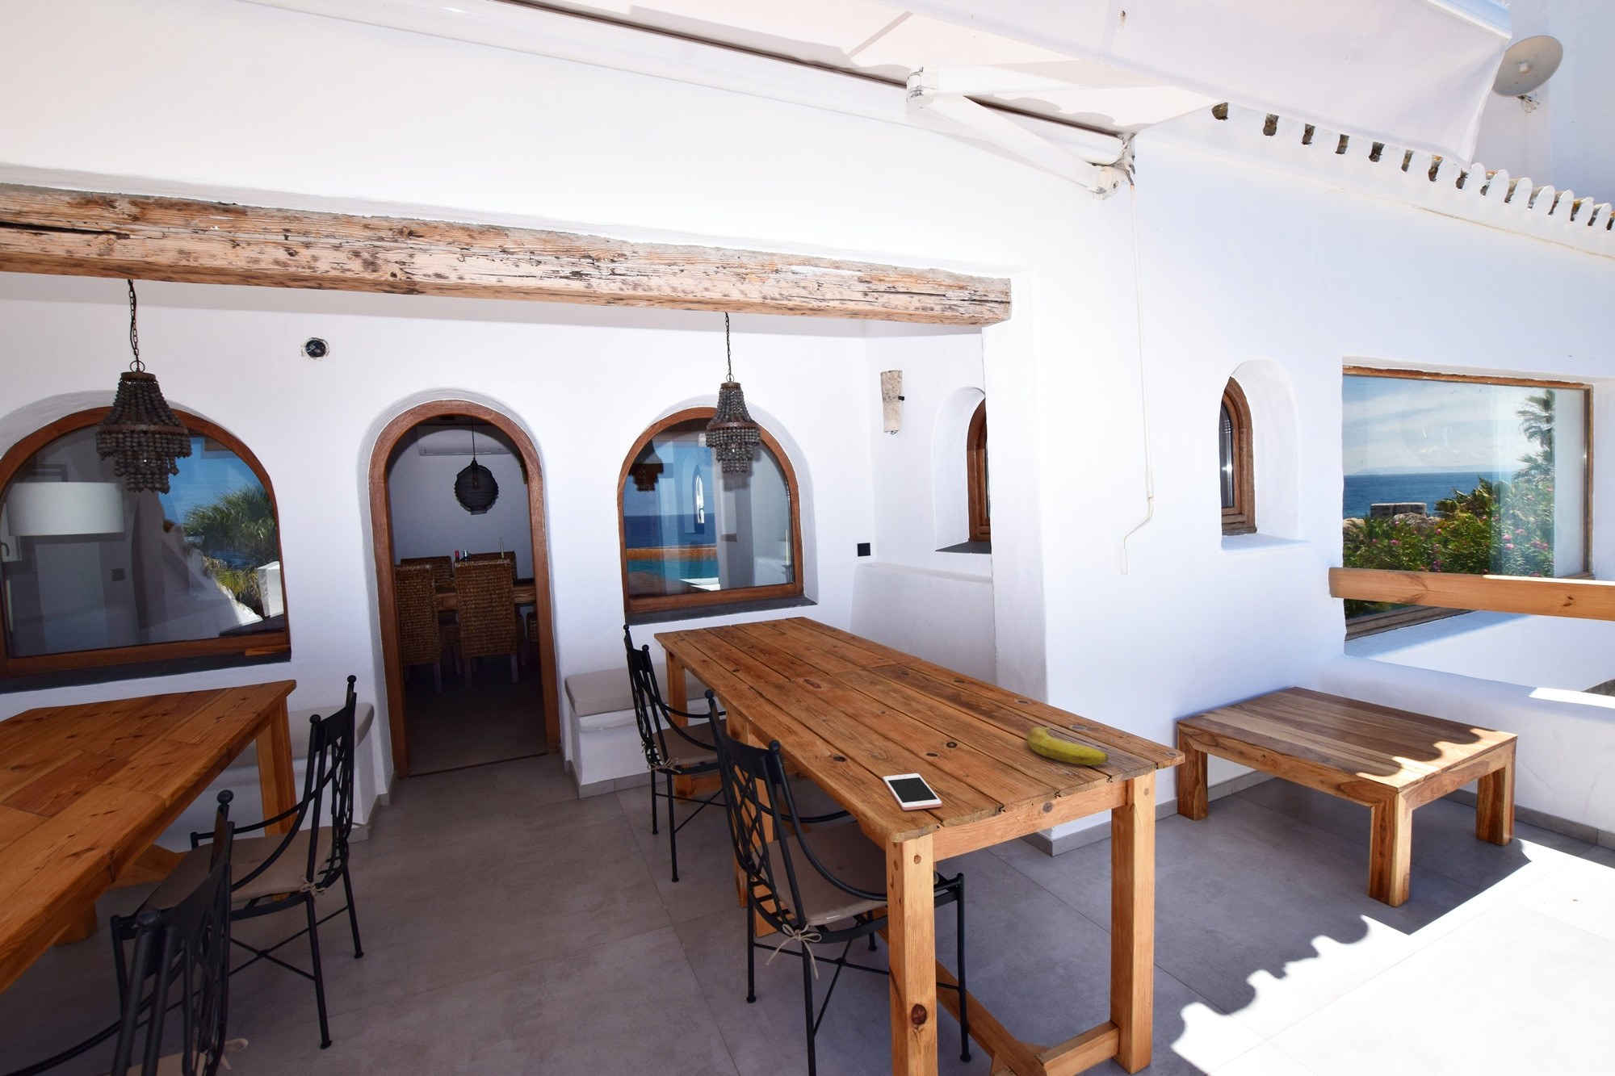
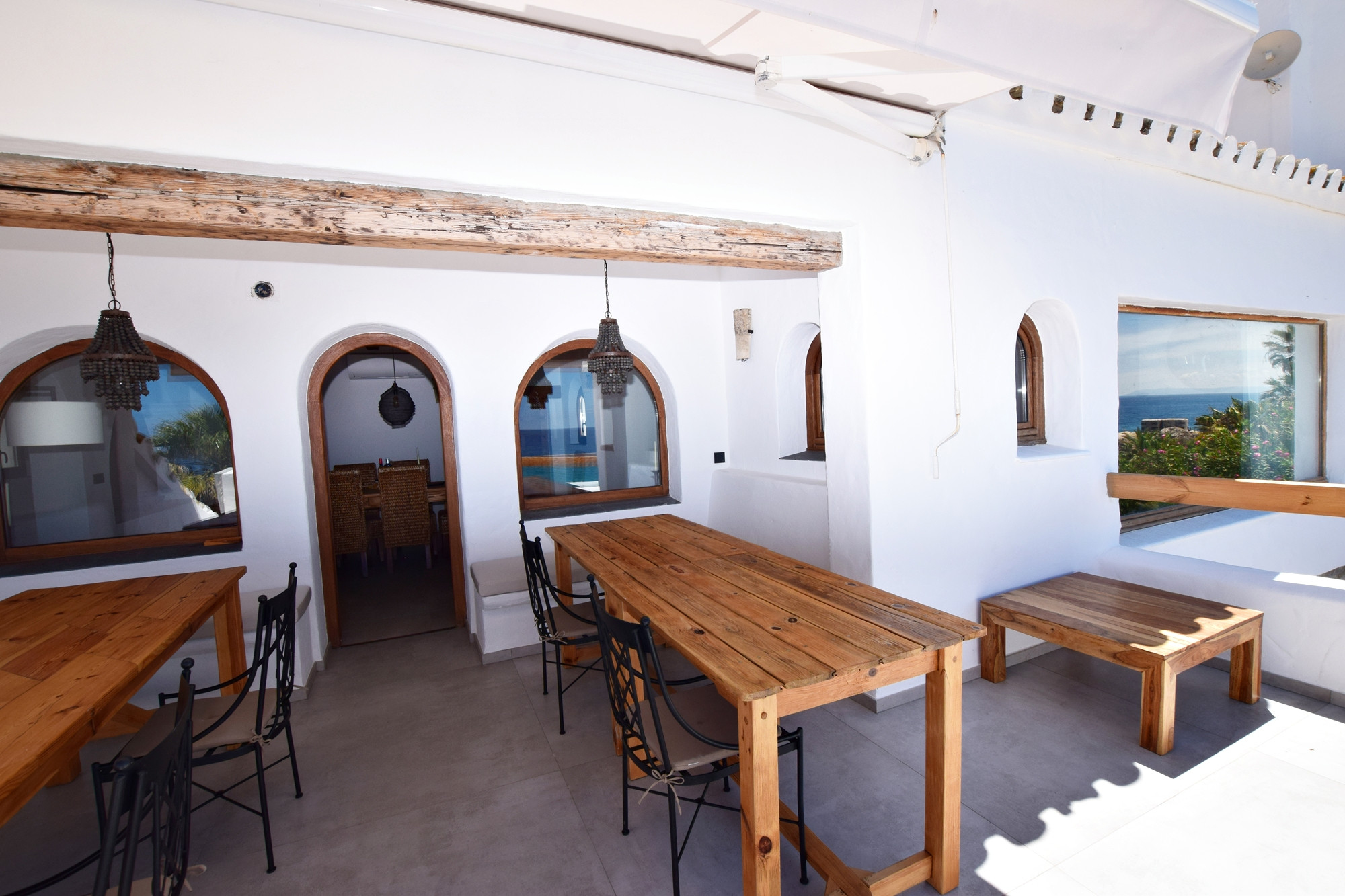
- banana [1025,725,1109,766]
- cell phone [883,772,943,812]
